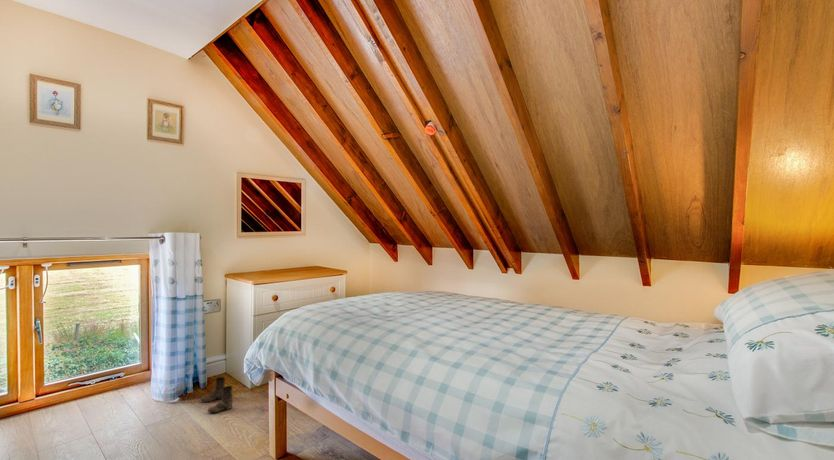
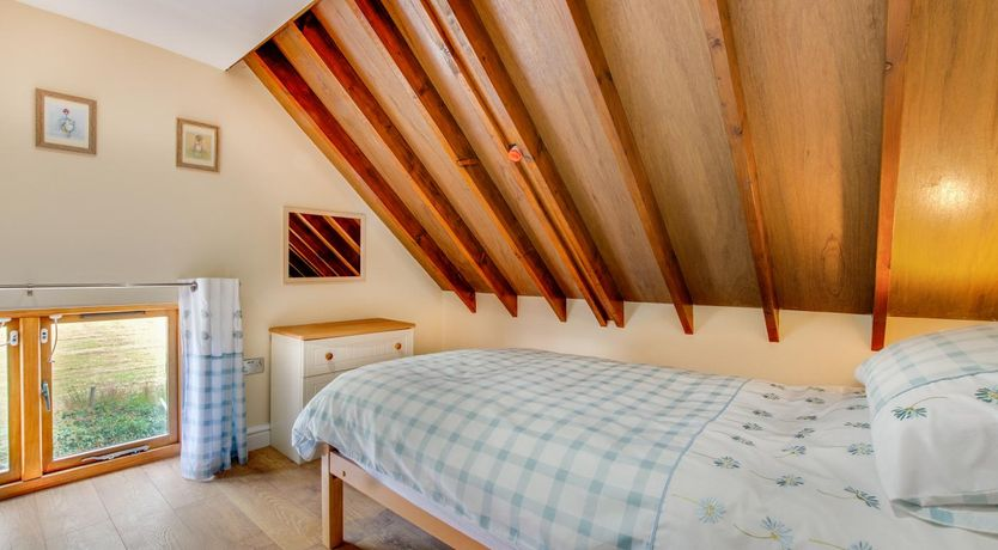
- boots [200,376,234,414]
